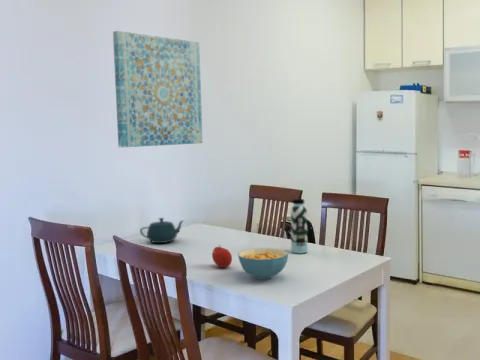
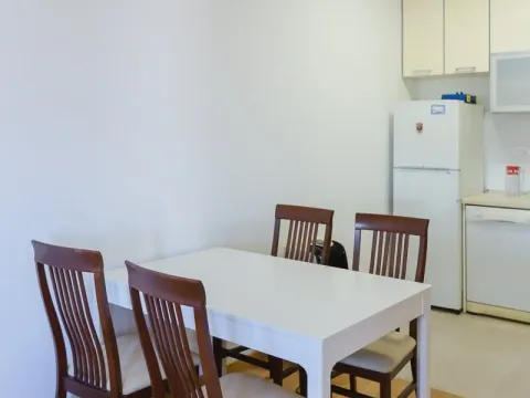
- fruit [211,244,233,269]
- wall art [112,30,204,148]
- teapot [139,217,186,244]
- water bottle [290,198,308,255]
- cereal bowl [237,247,289,281]
